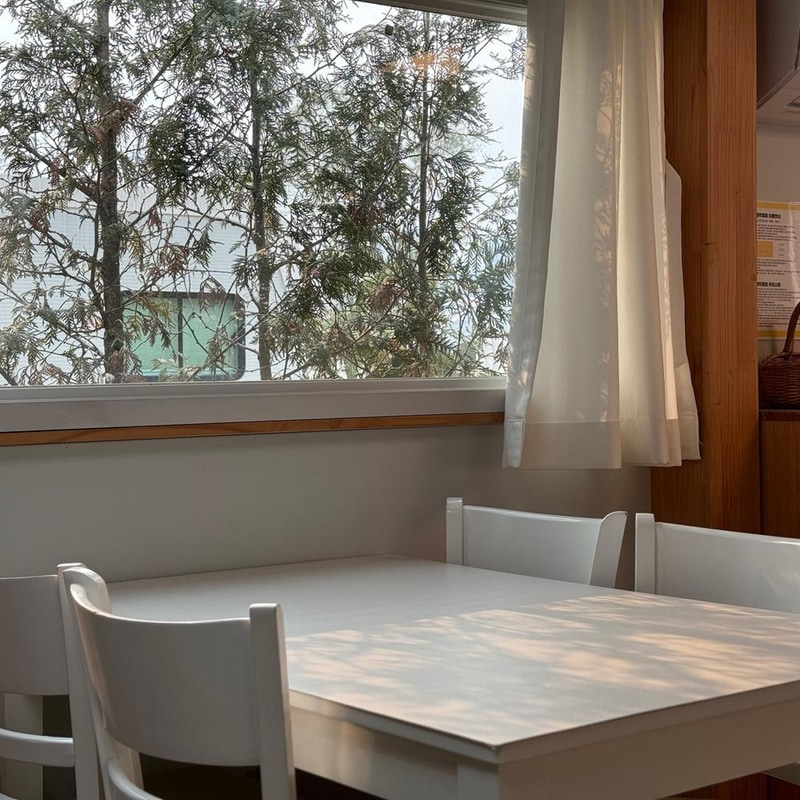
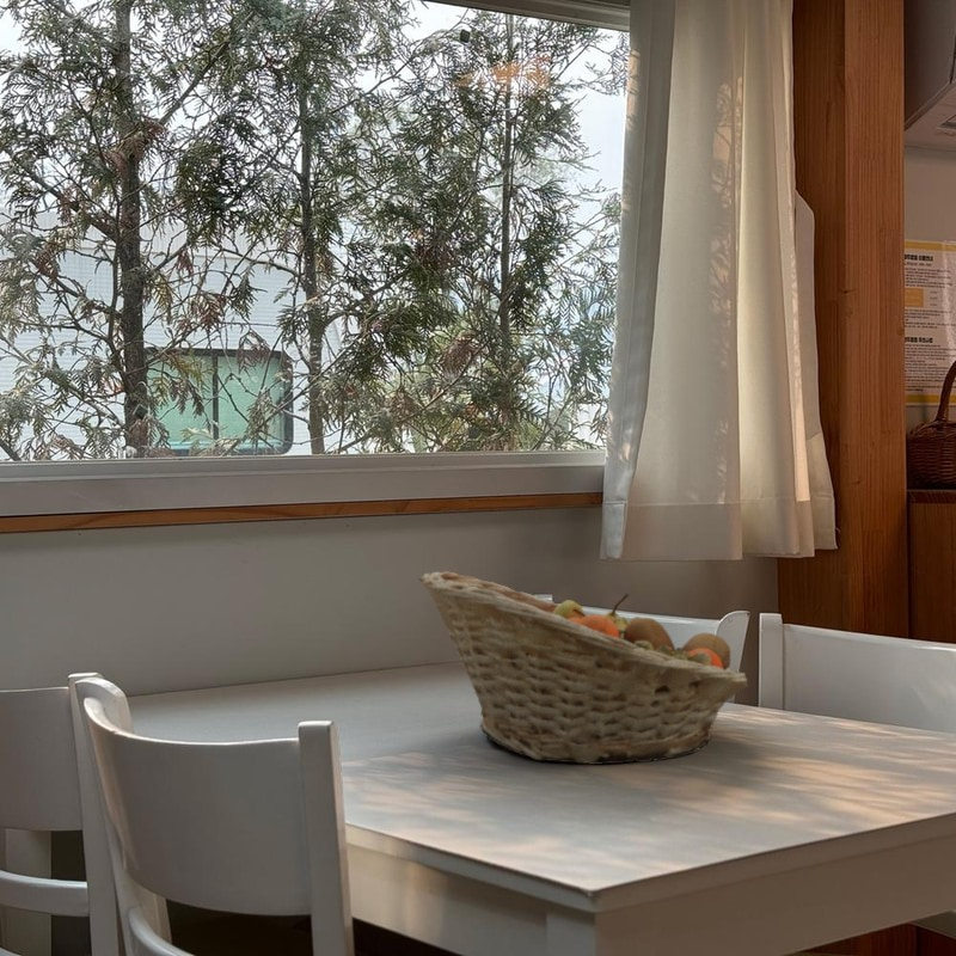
+ fruit basket [417,570,749,766]
